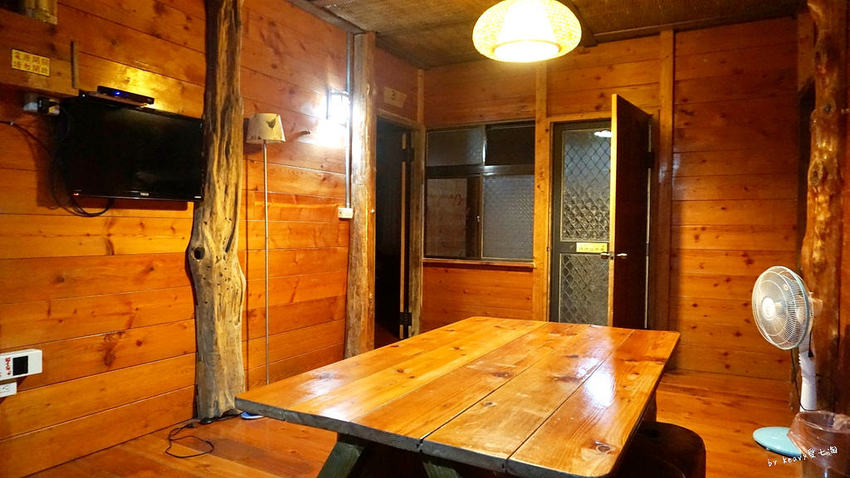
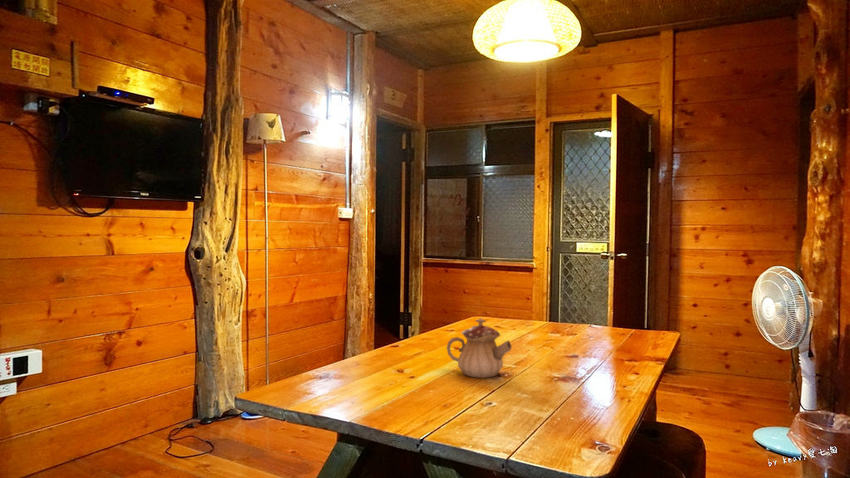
+ teapot [446,317,513,379]
